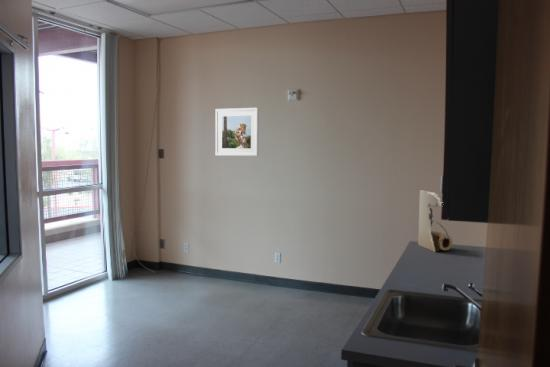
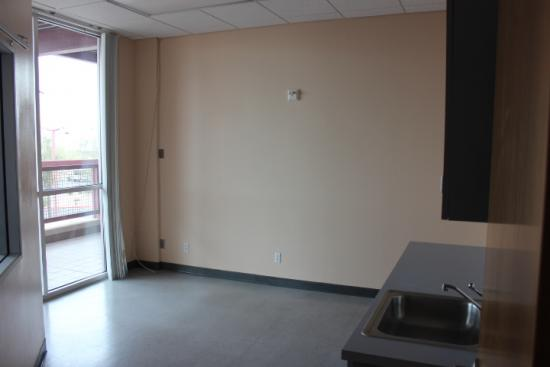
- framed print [214,107,259,157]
- paper towel holder [417,189,453,253]
